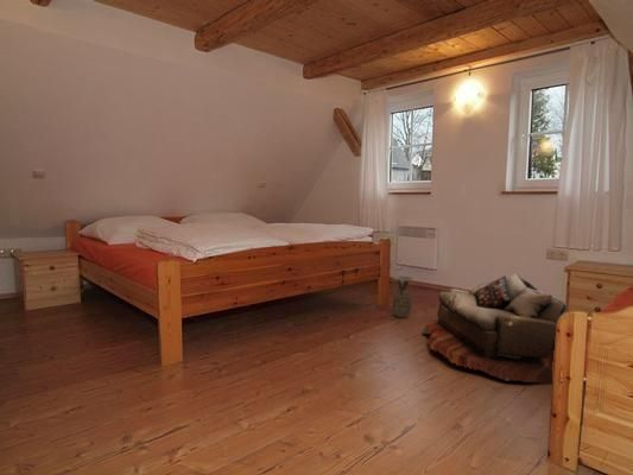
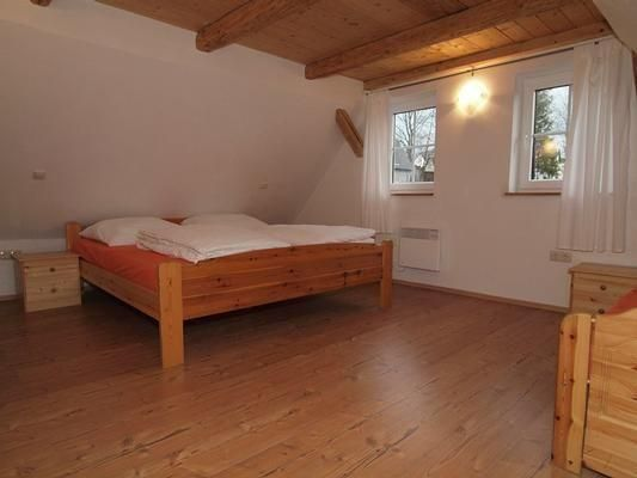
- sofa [422,272,569,384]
- ceramic jug [392,274,414,318]
